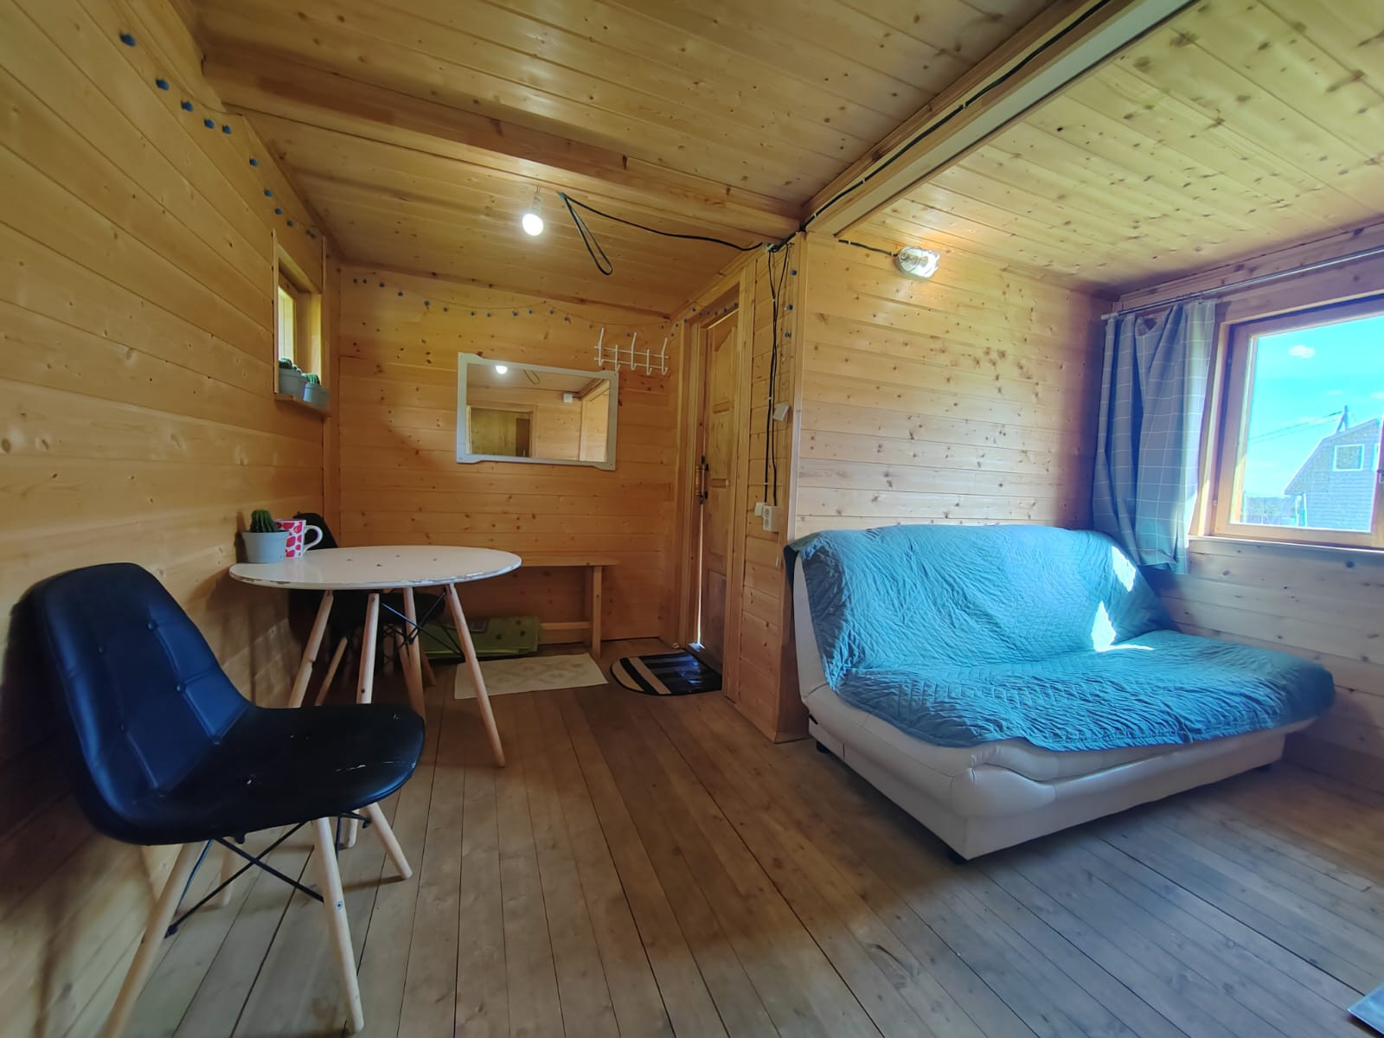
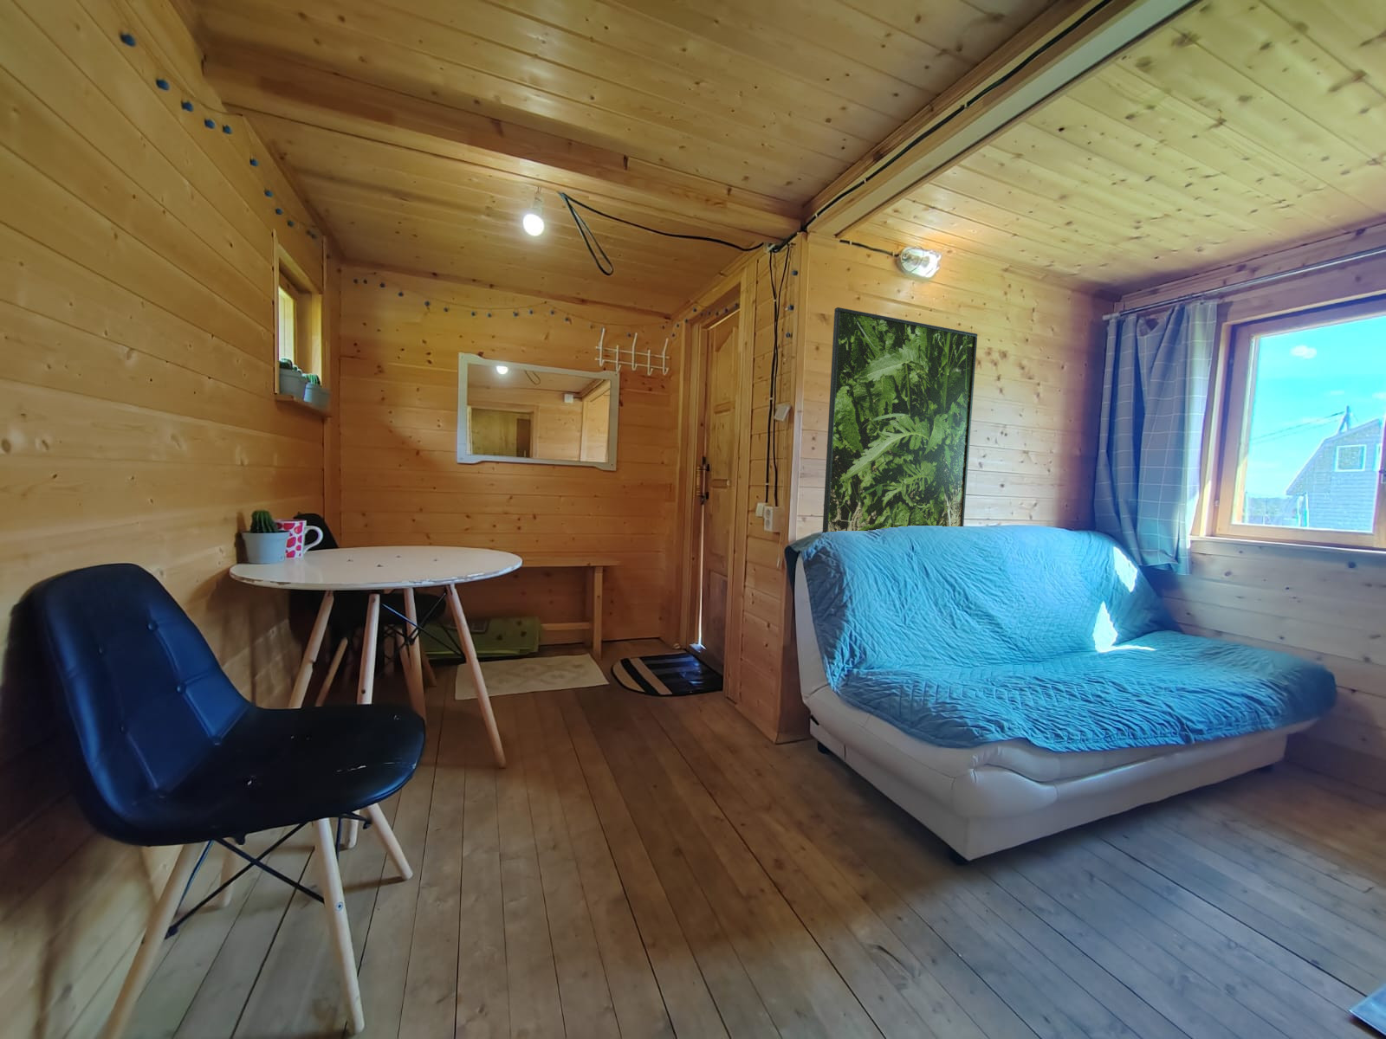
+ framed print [821,307,978,534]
